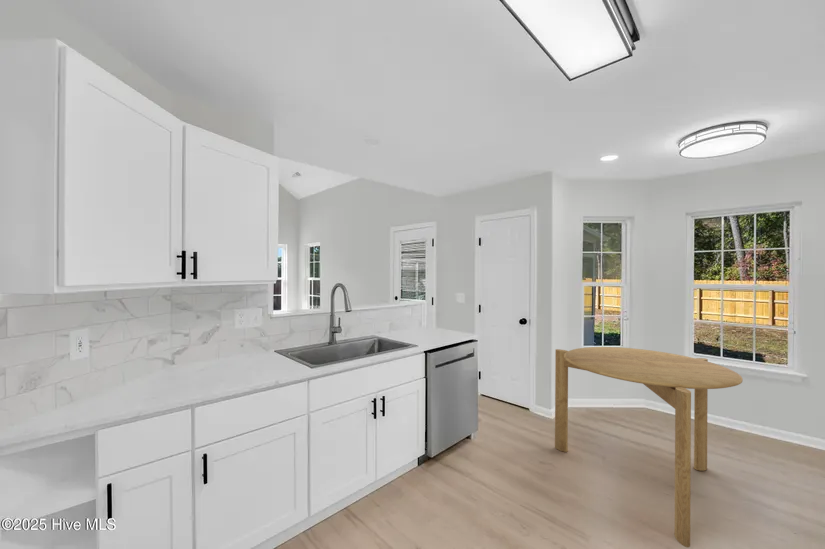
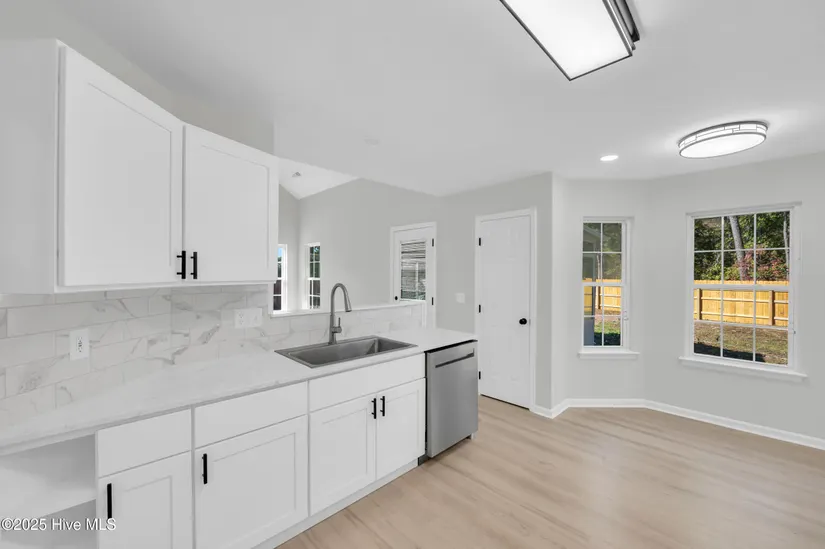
- round table [554,346,744,548]
